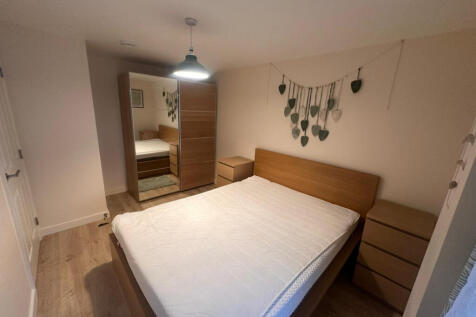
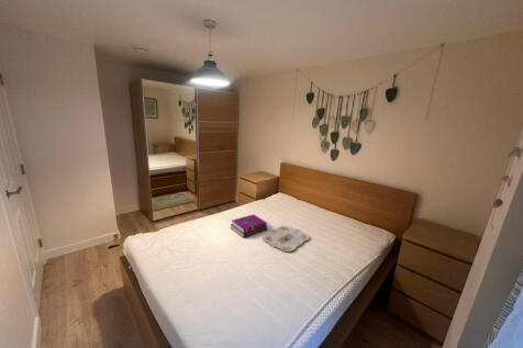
+ serving tray [262,225,311,252]
+ hardback book [229,213,269,238]
